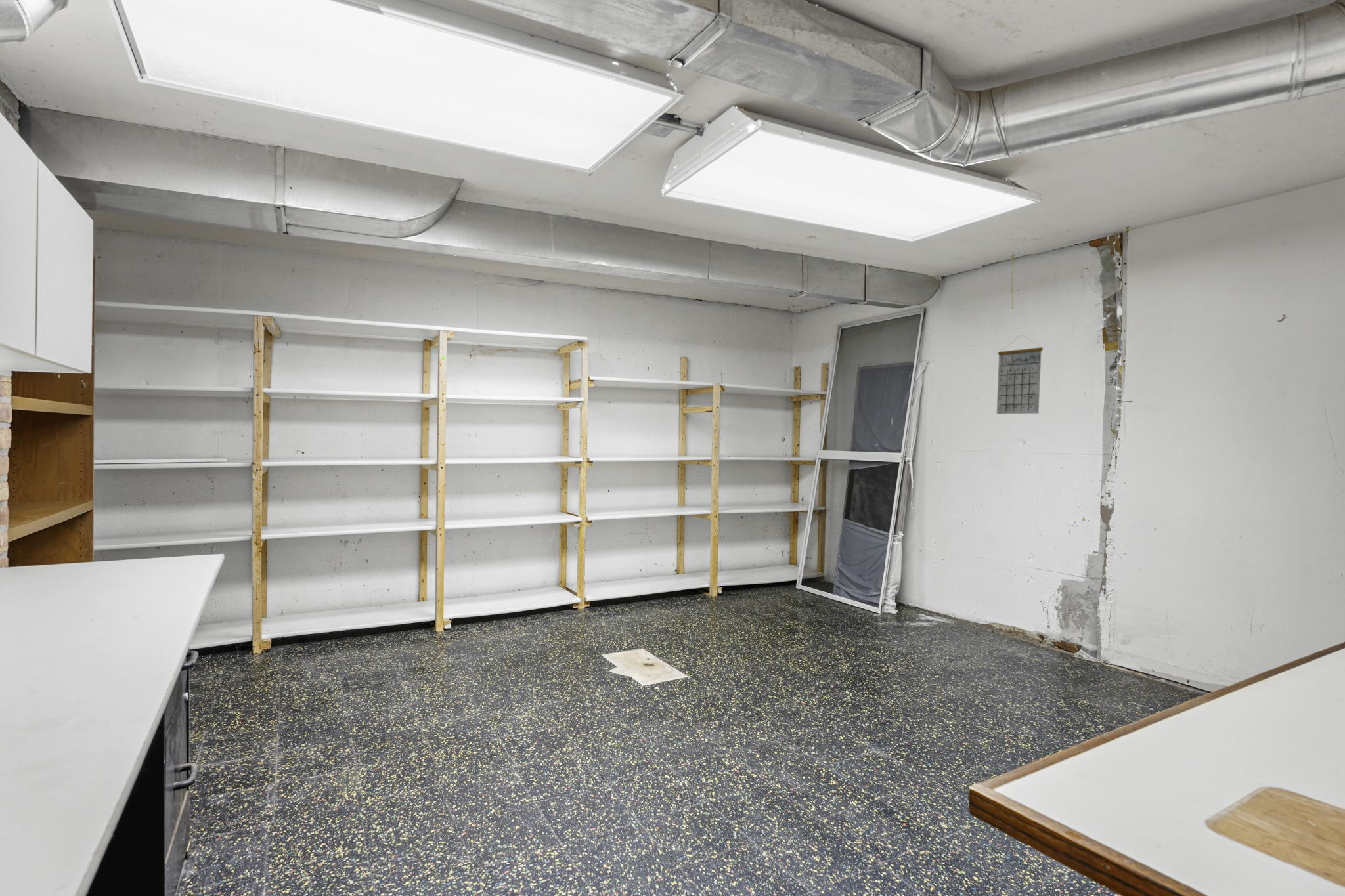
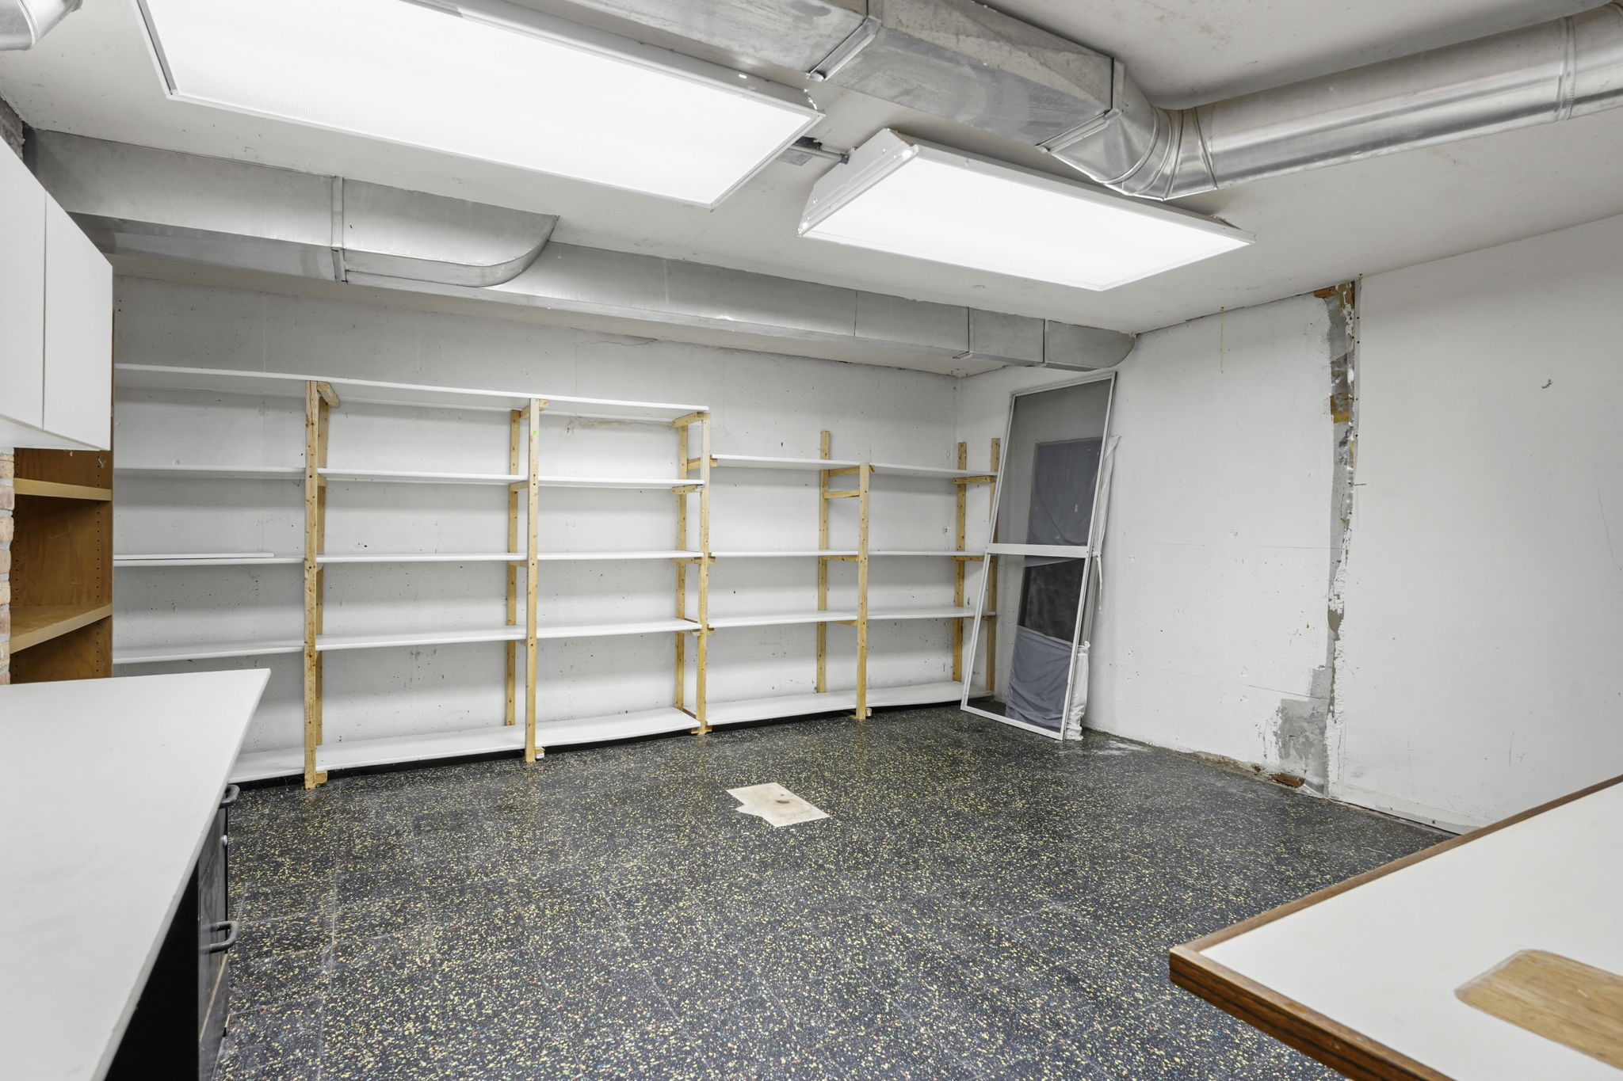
- calendar [996,334,1044,415]
